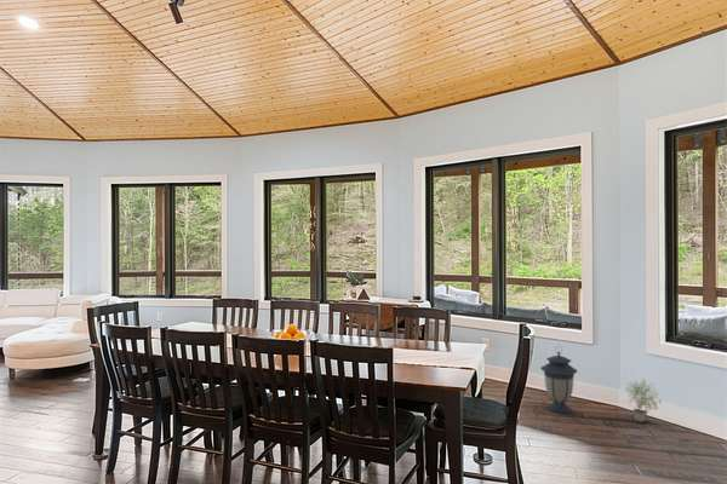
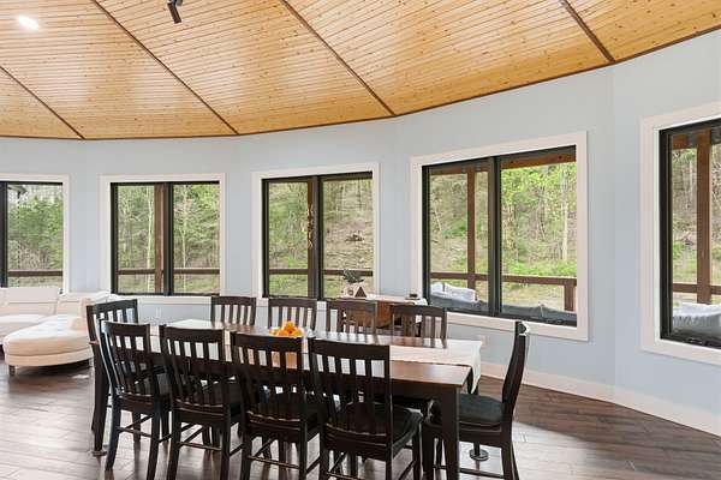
- lantern [539,344,578,414]
- potted plant [624,379,663,424]
